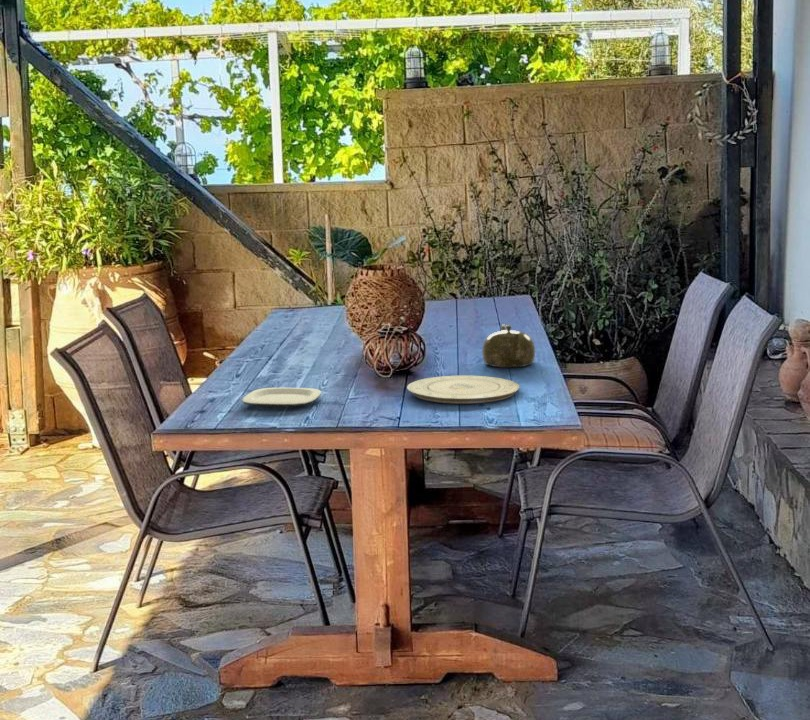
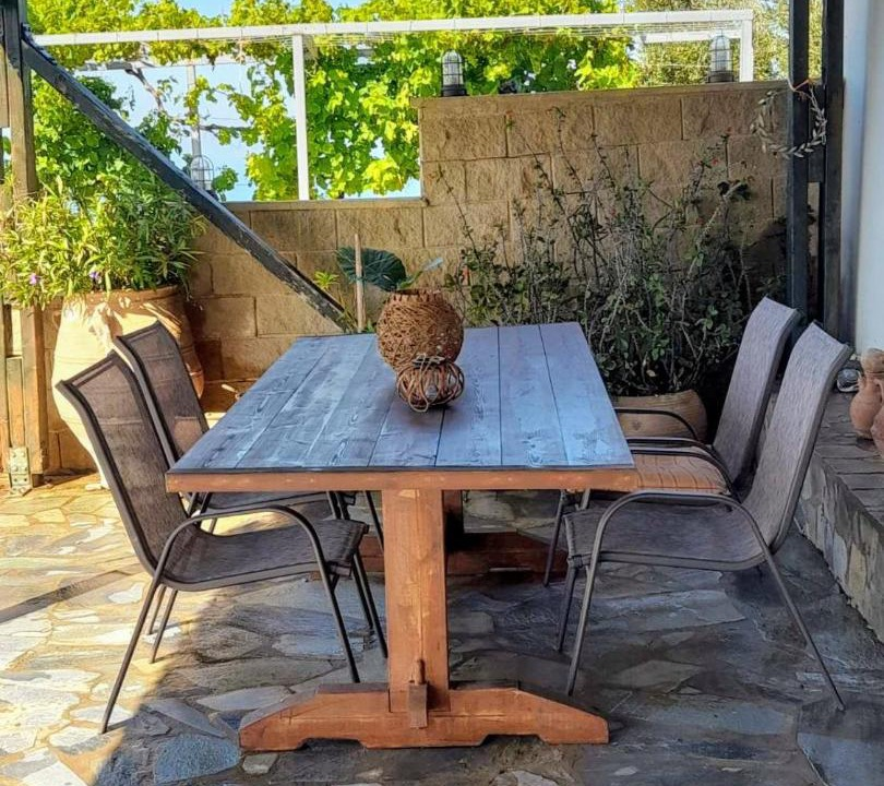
- plate [241,387,323,409]
- teapot [481,323,536,368]
- plate [406,374,521,405]
